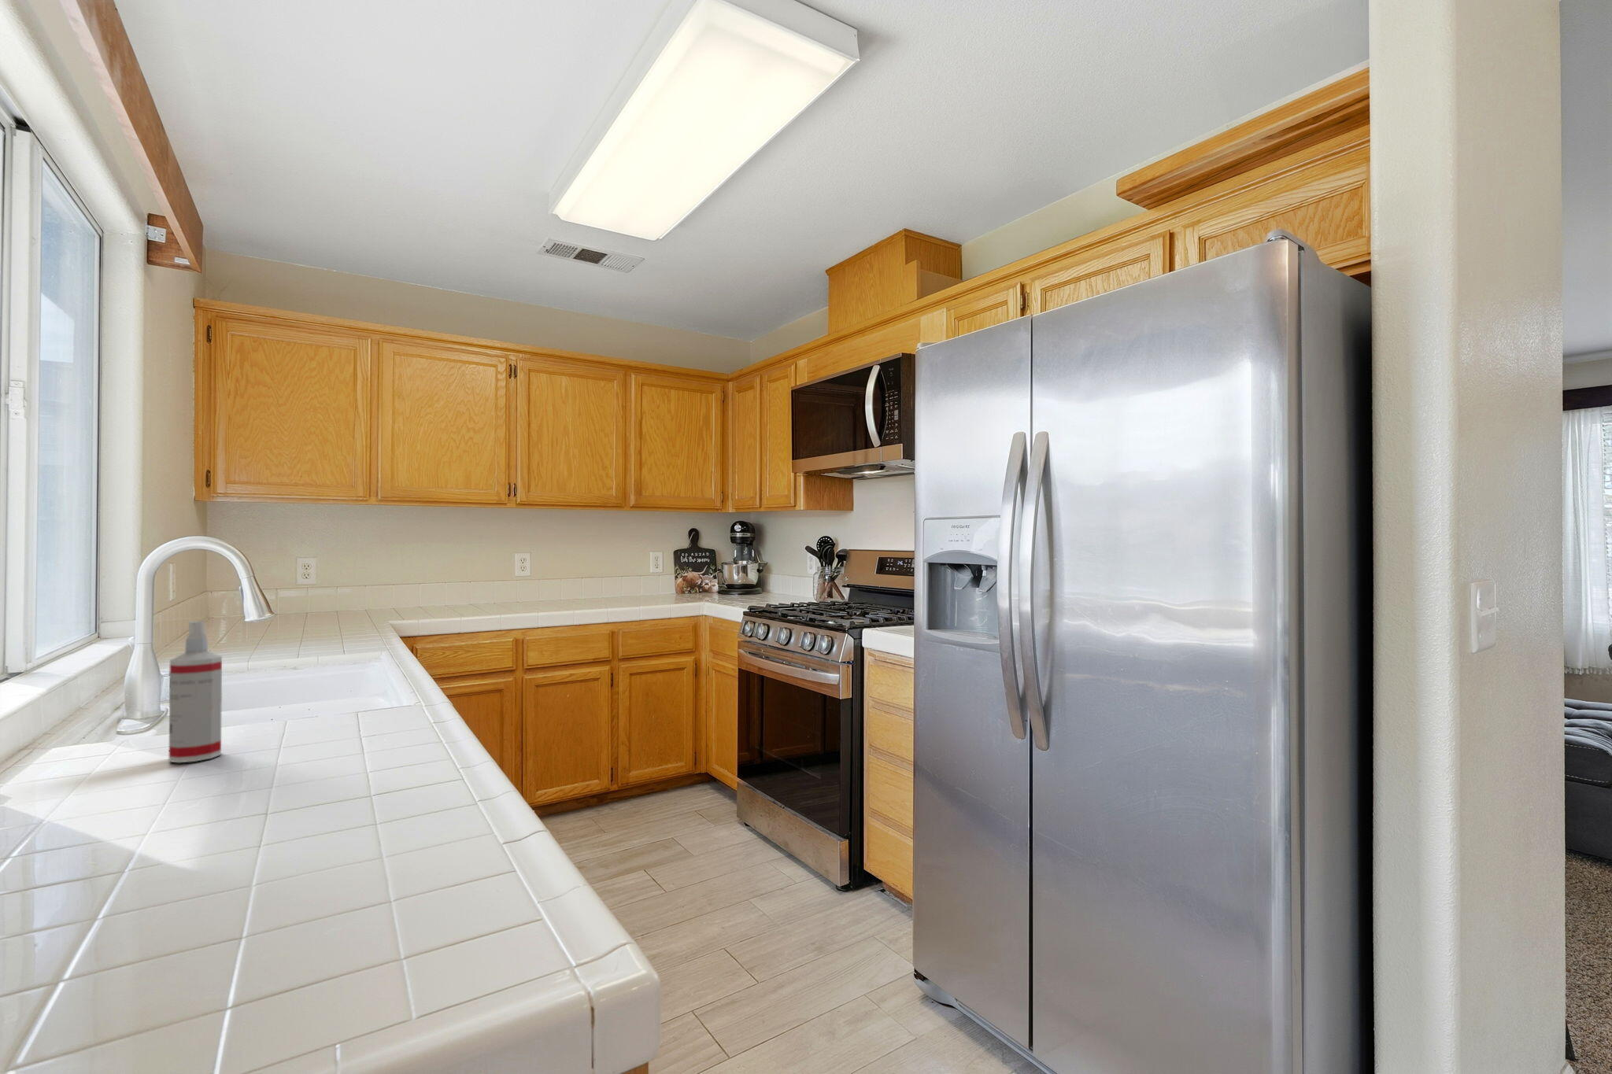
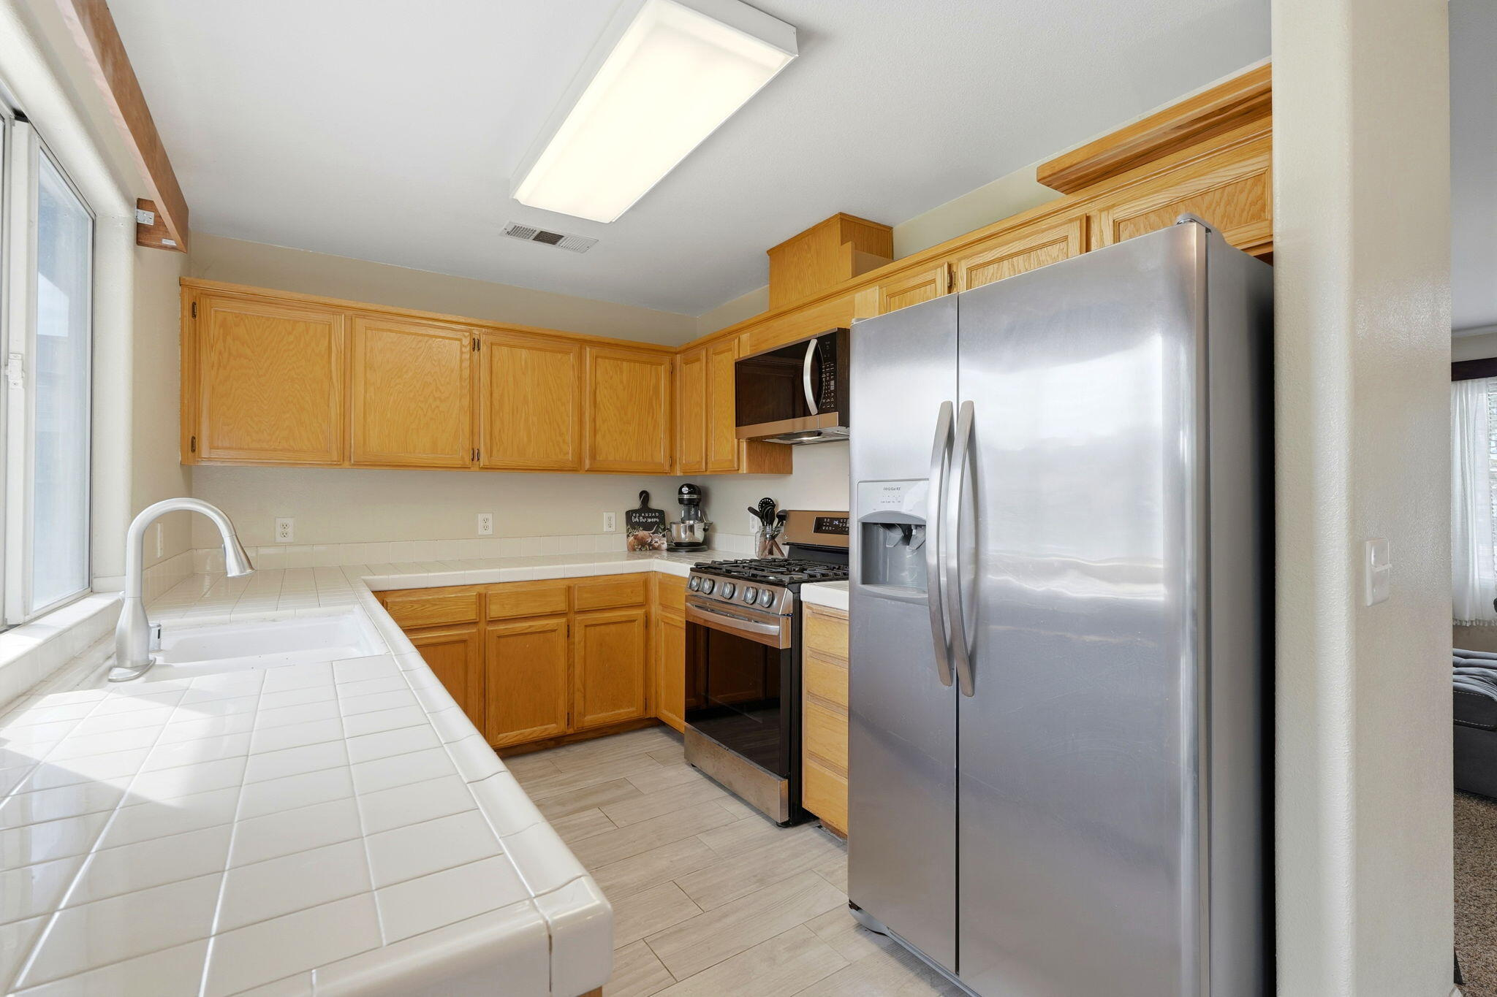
- spray bottle [169,620,223,764]
